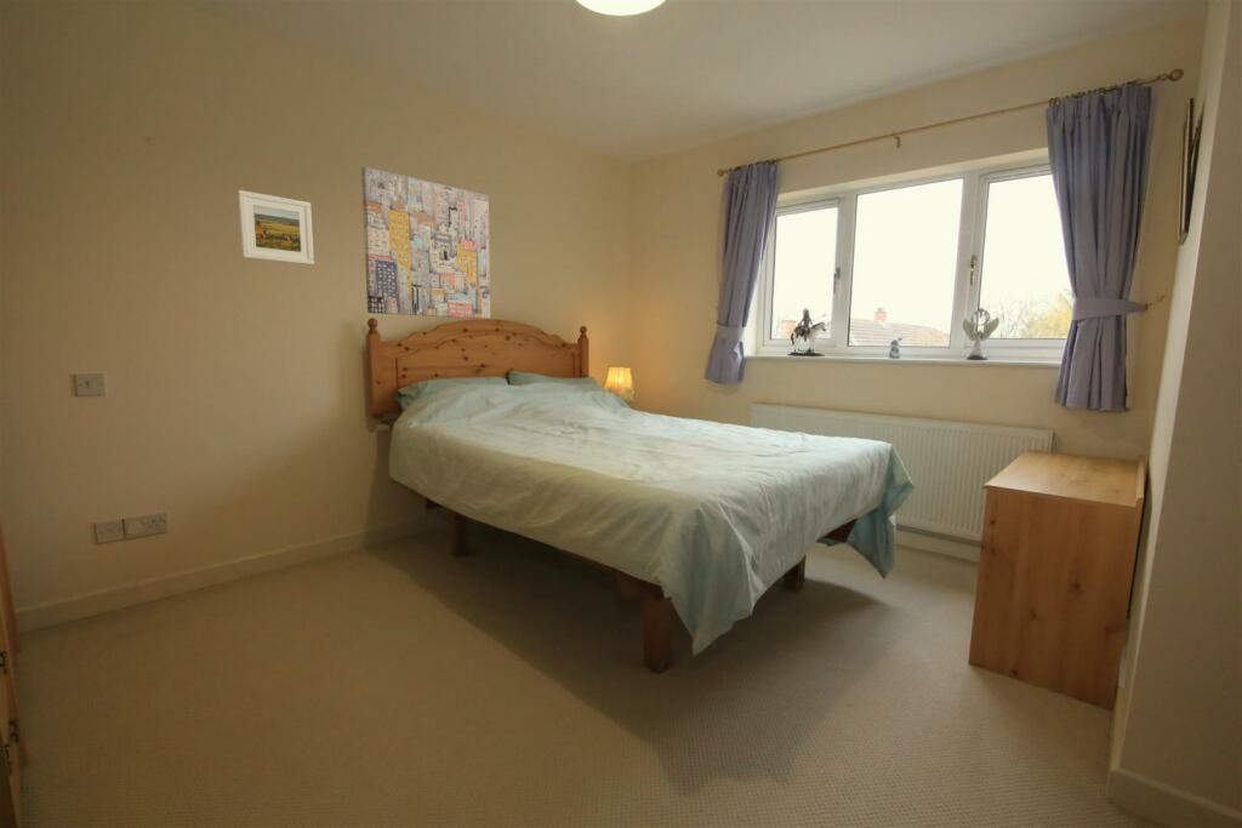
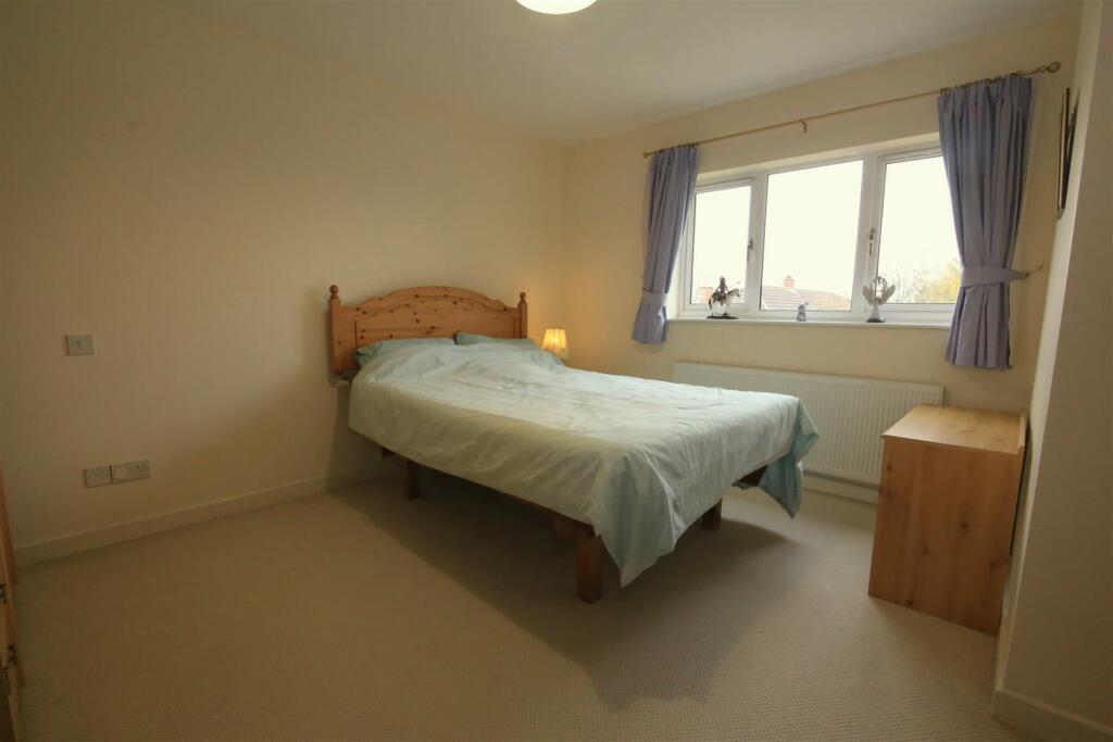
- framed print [237,189,315,267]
- wall art [360,165,491,320]
